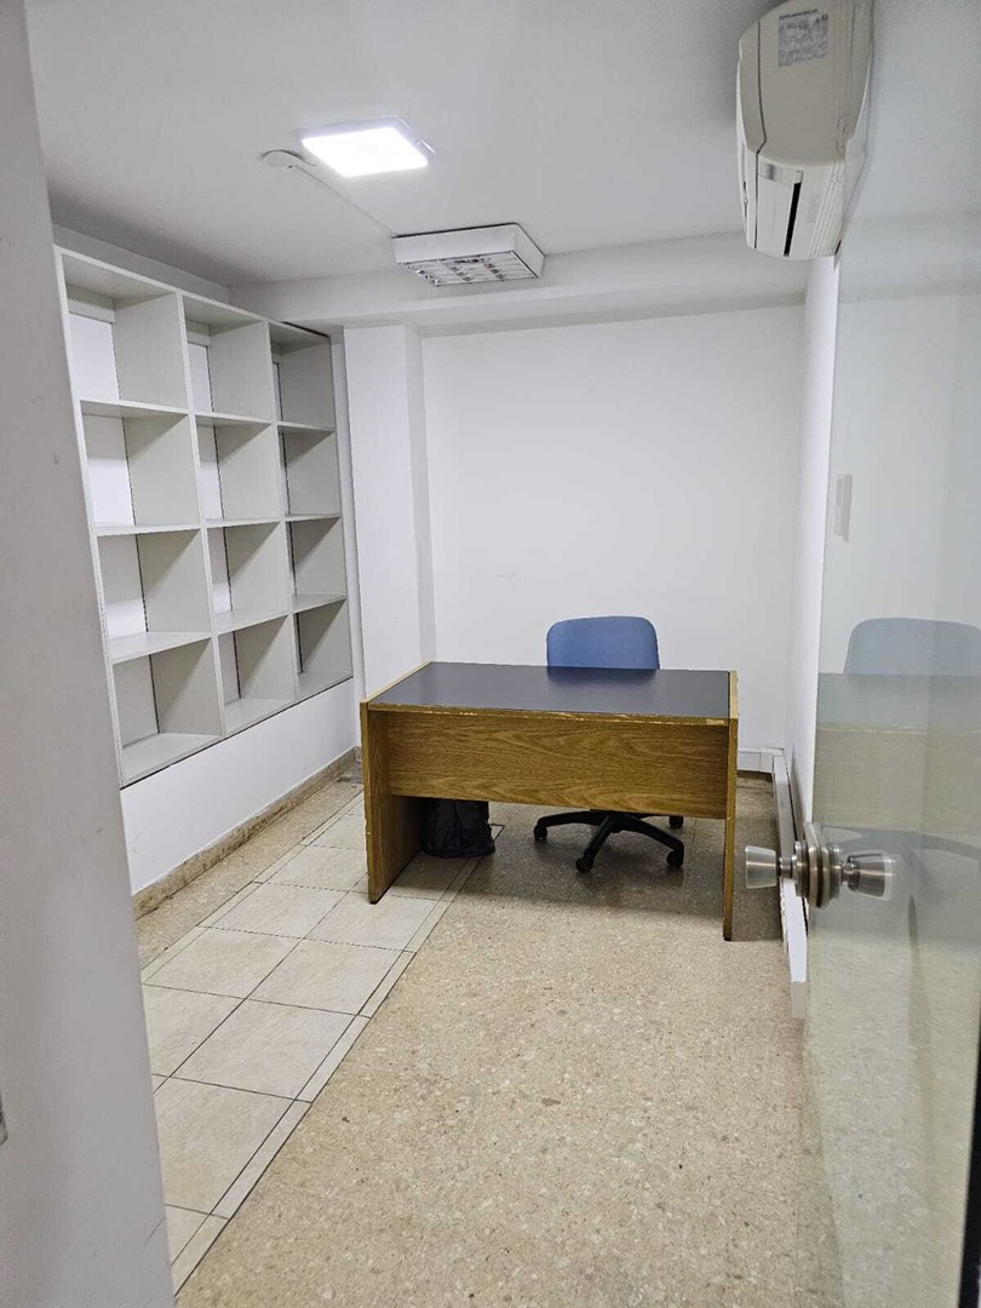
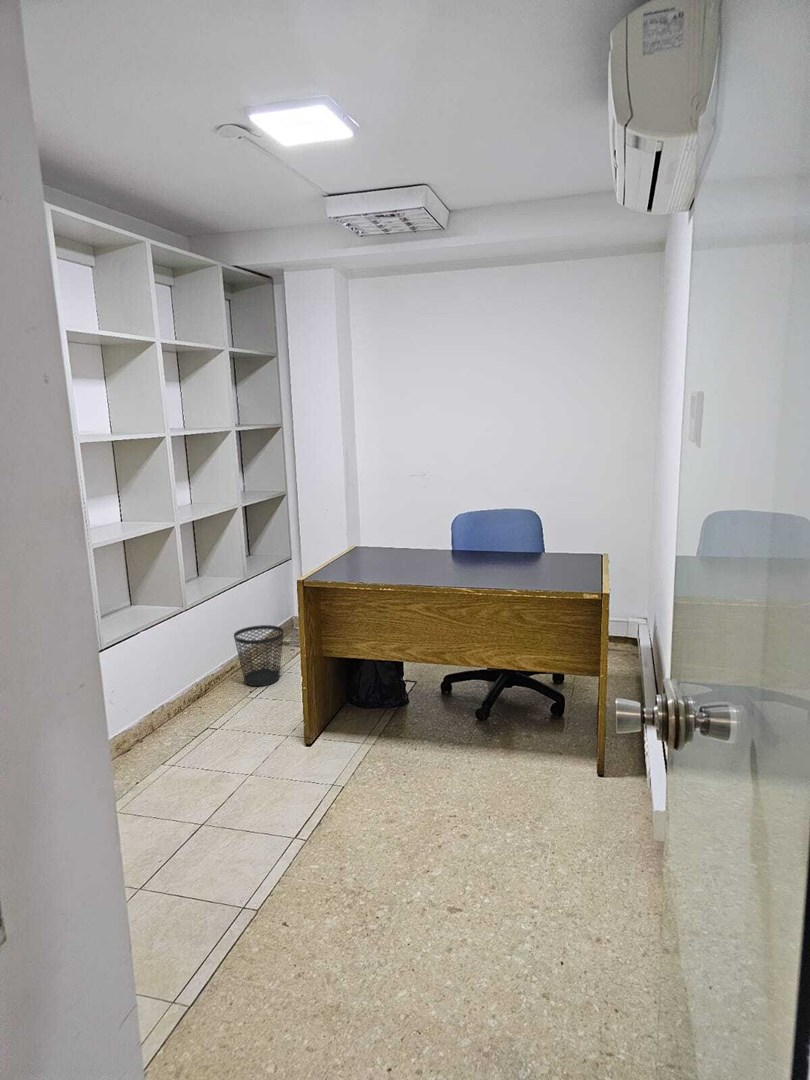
+ wastebasket [233,624,285,687]
